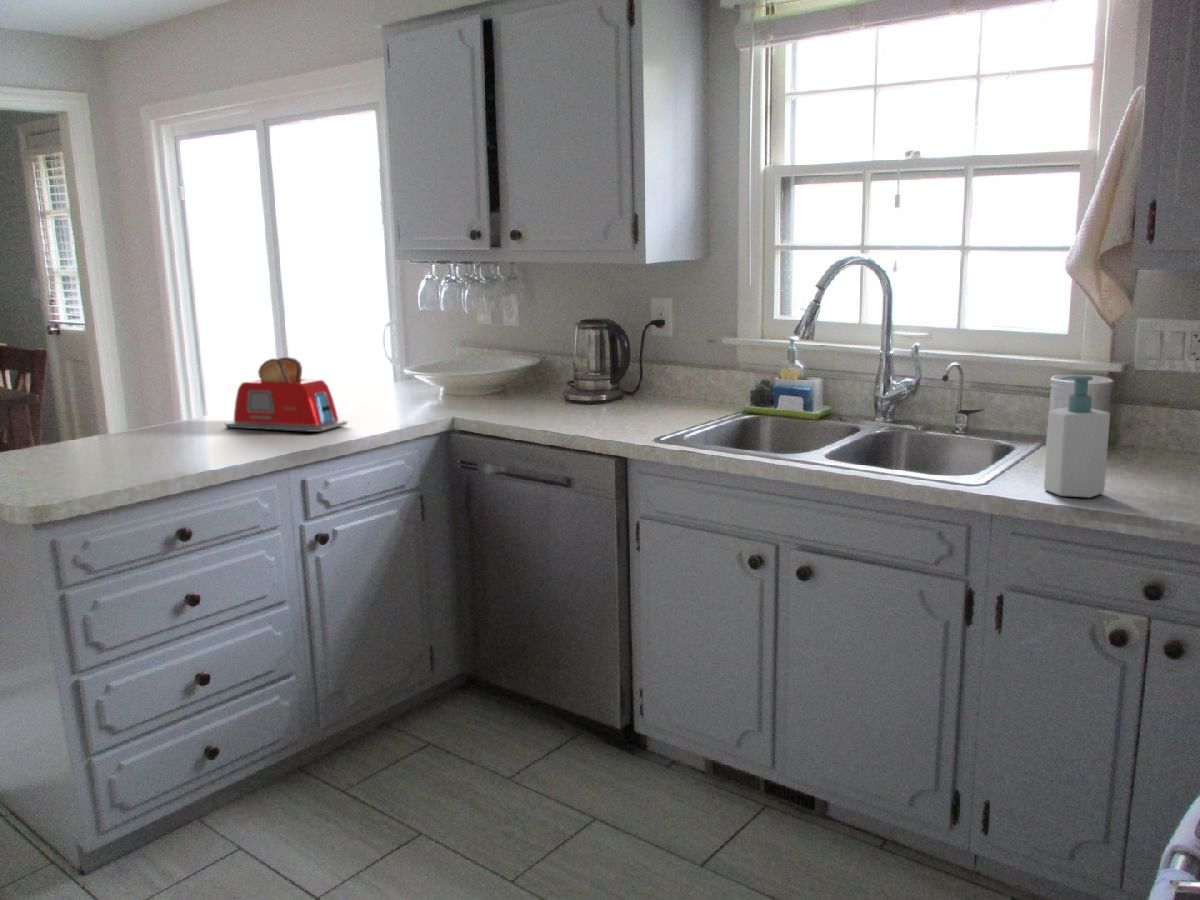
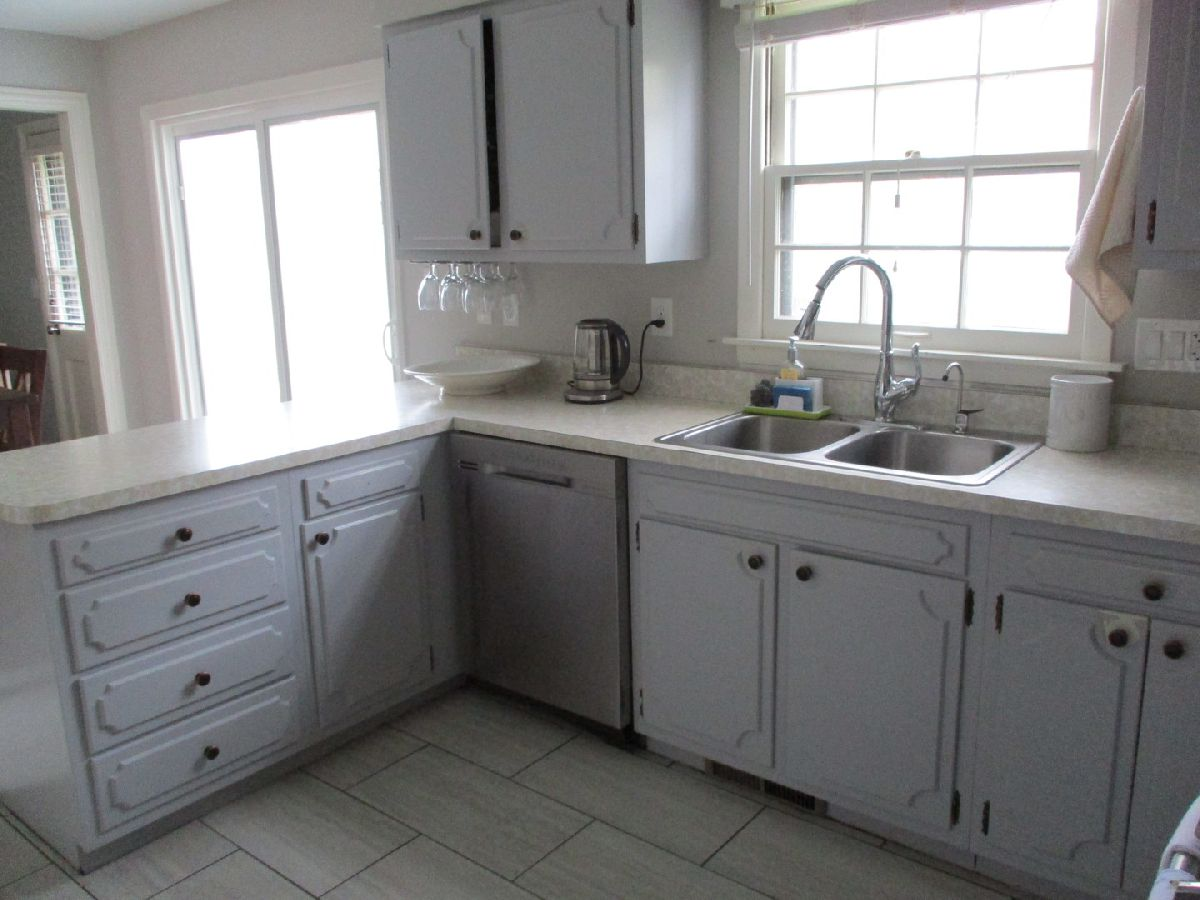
- soap bottle [1043,374,1111,499]
- toaster [224,356,348,433]
